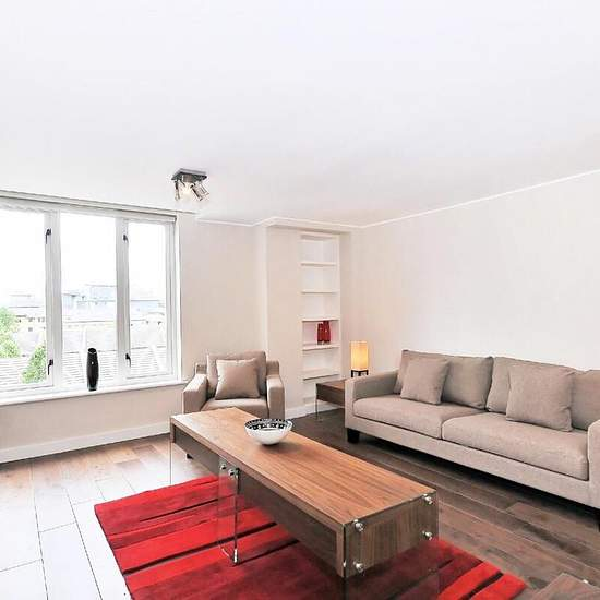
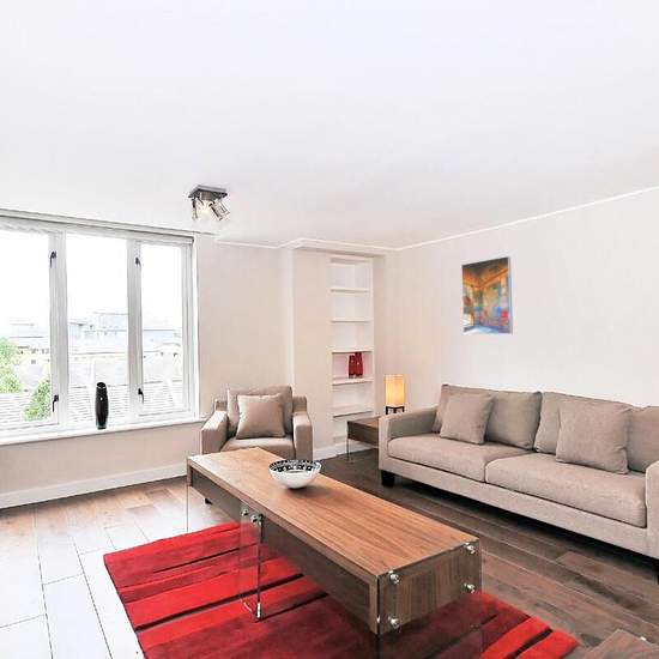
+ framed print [460,255,514,337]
